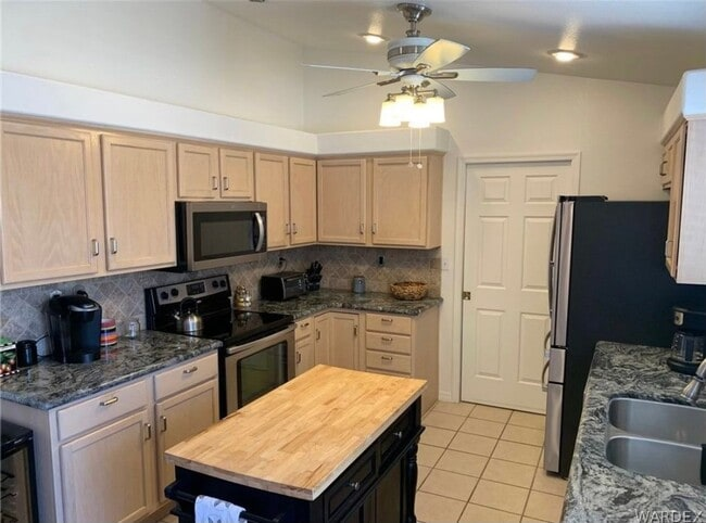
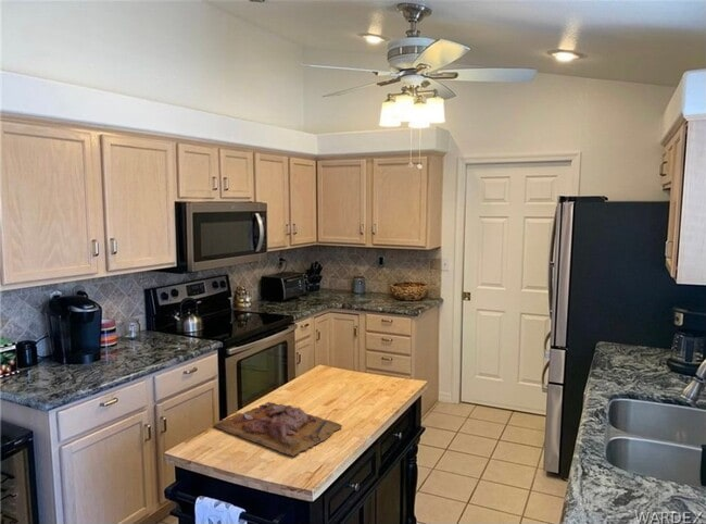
+ cutting board [212,401,343,458]
